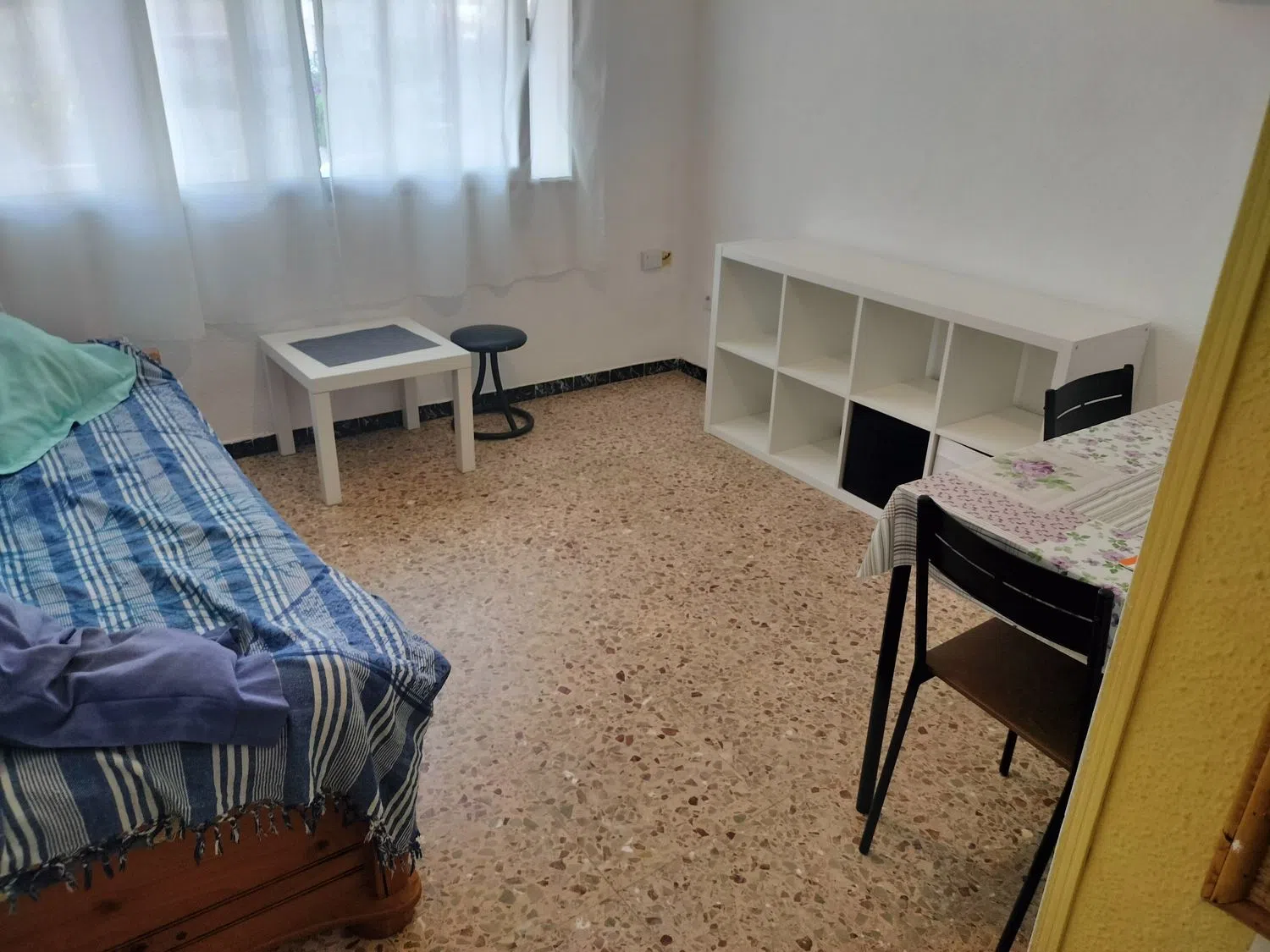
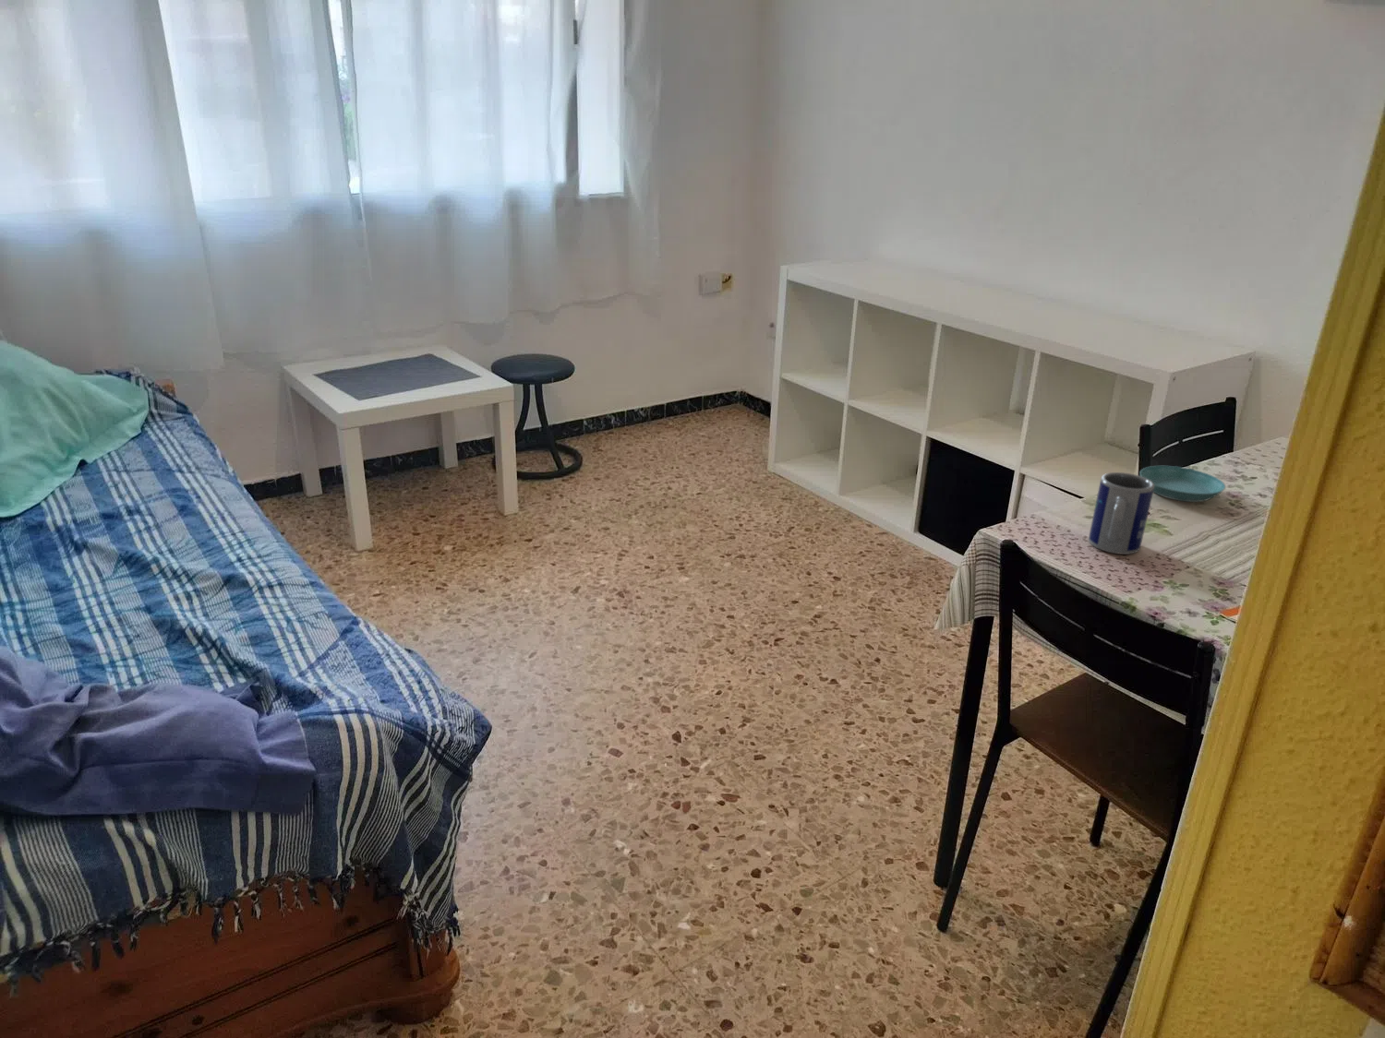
+ mug [1087,471,1154,555]
+ saucer [1139,464,1226,503]
